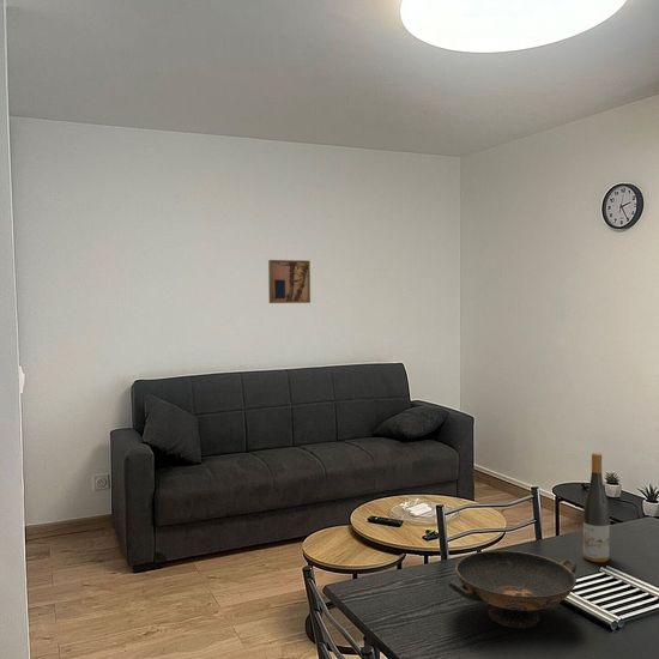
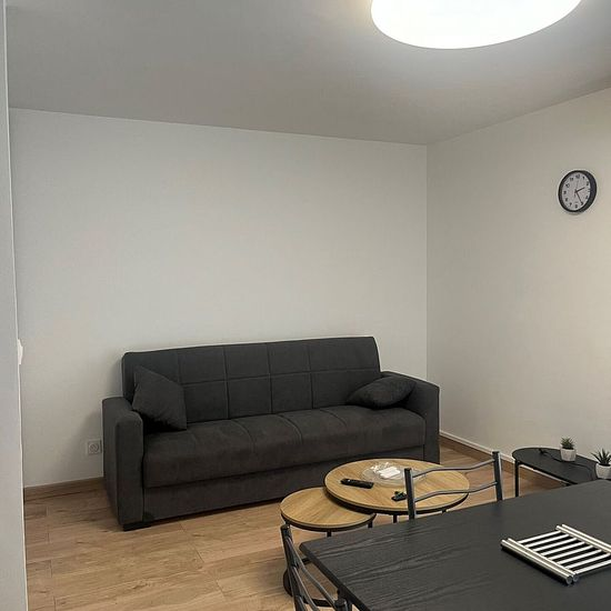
- wall art [267,259,312,304]
- wine bottle [582,452,611,563]
- decorative bowl [447,549,578,629]
